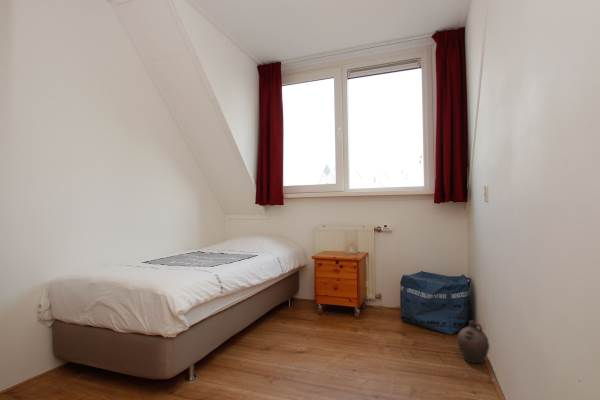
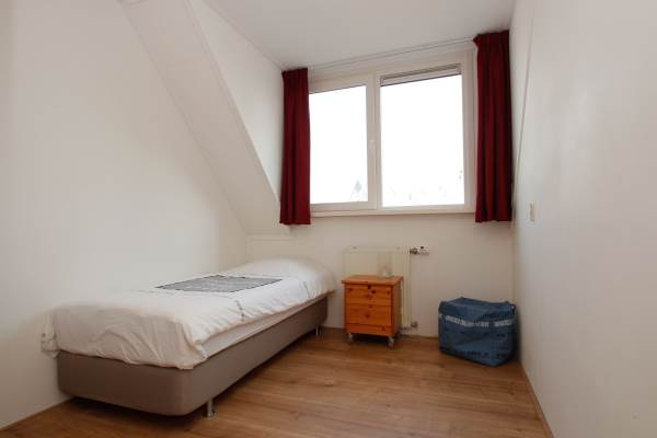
- ceramic jug [456,320,490,364]
